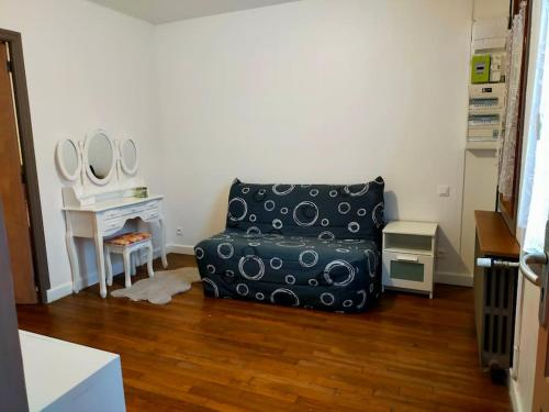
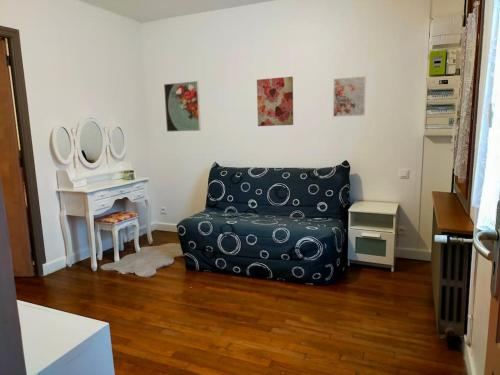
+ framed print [163,80,202,133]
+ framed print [332,75,367,118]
+ wall art [256,76,294,127]
